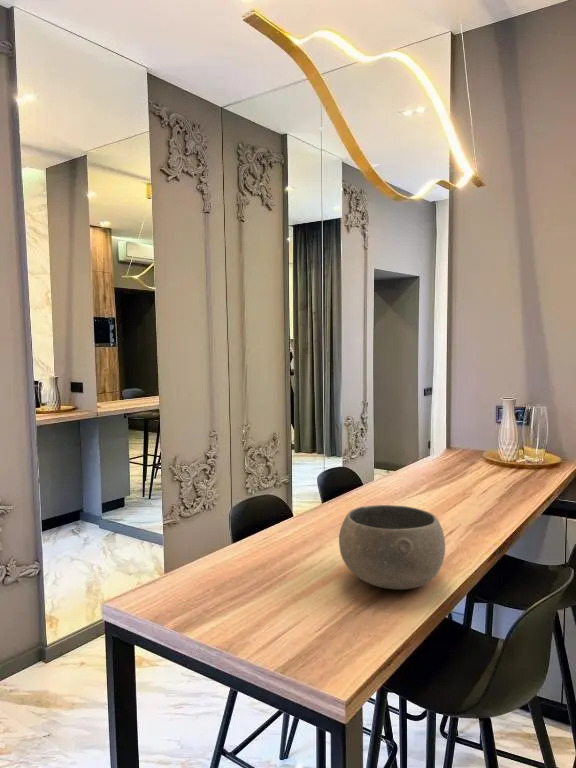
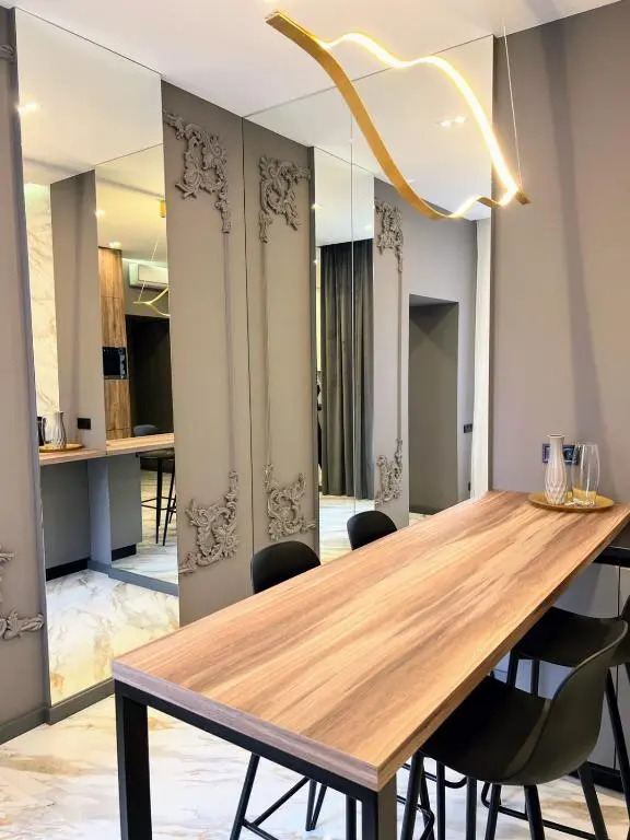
- bowl [338,504,446,590]
